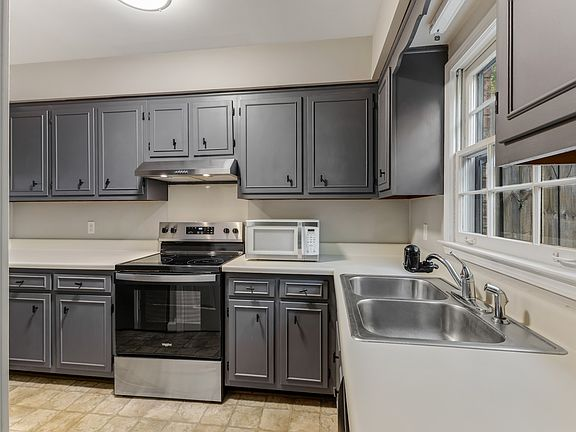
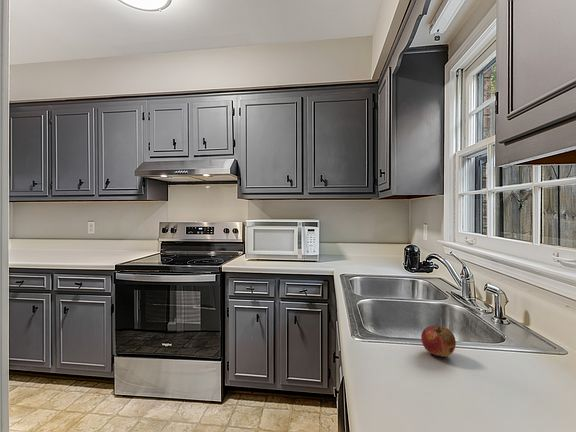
+ fruit [420,324,457,358]
